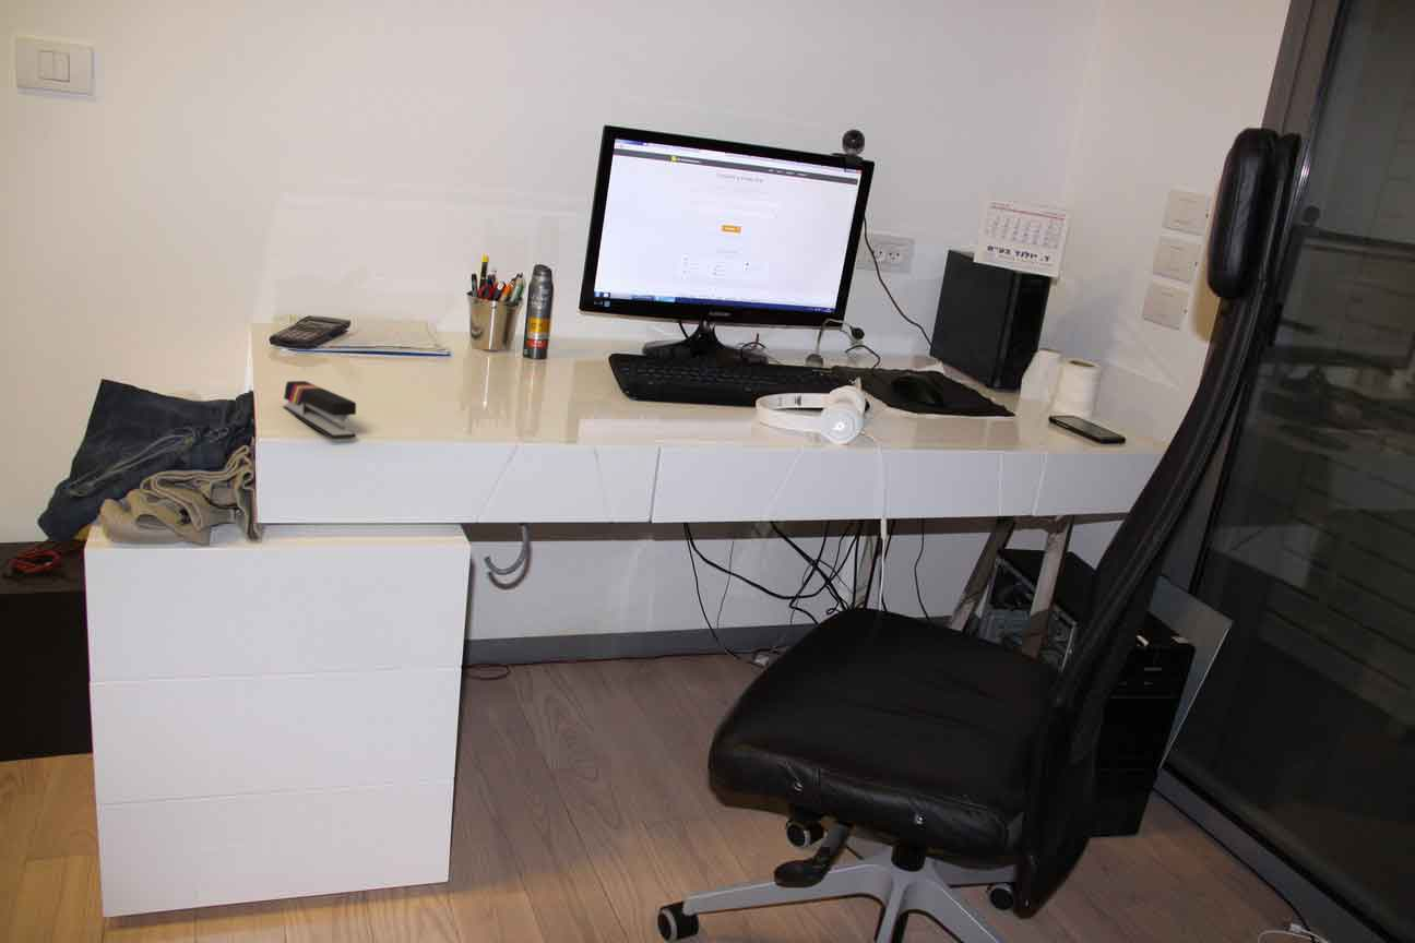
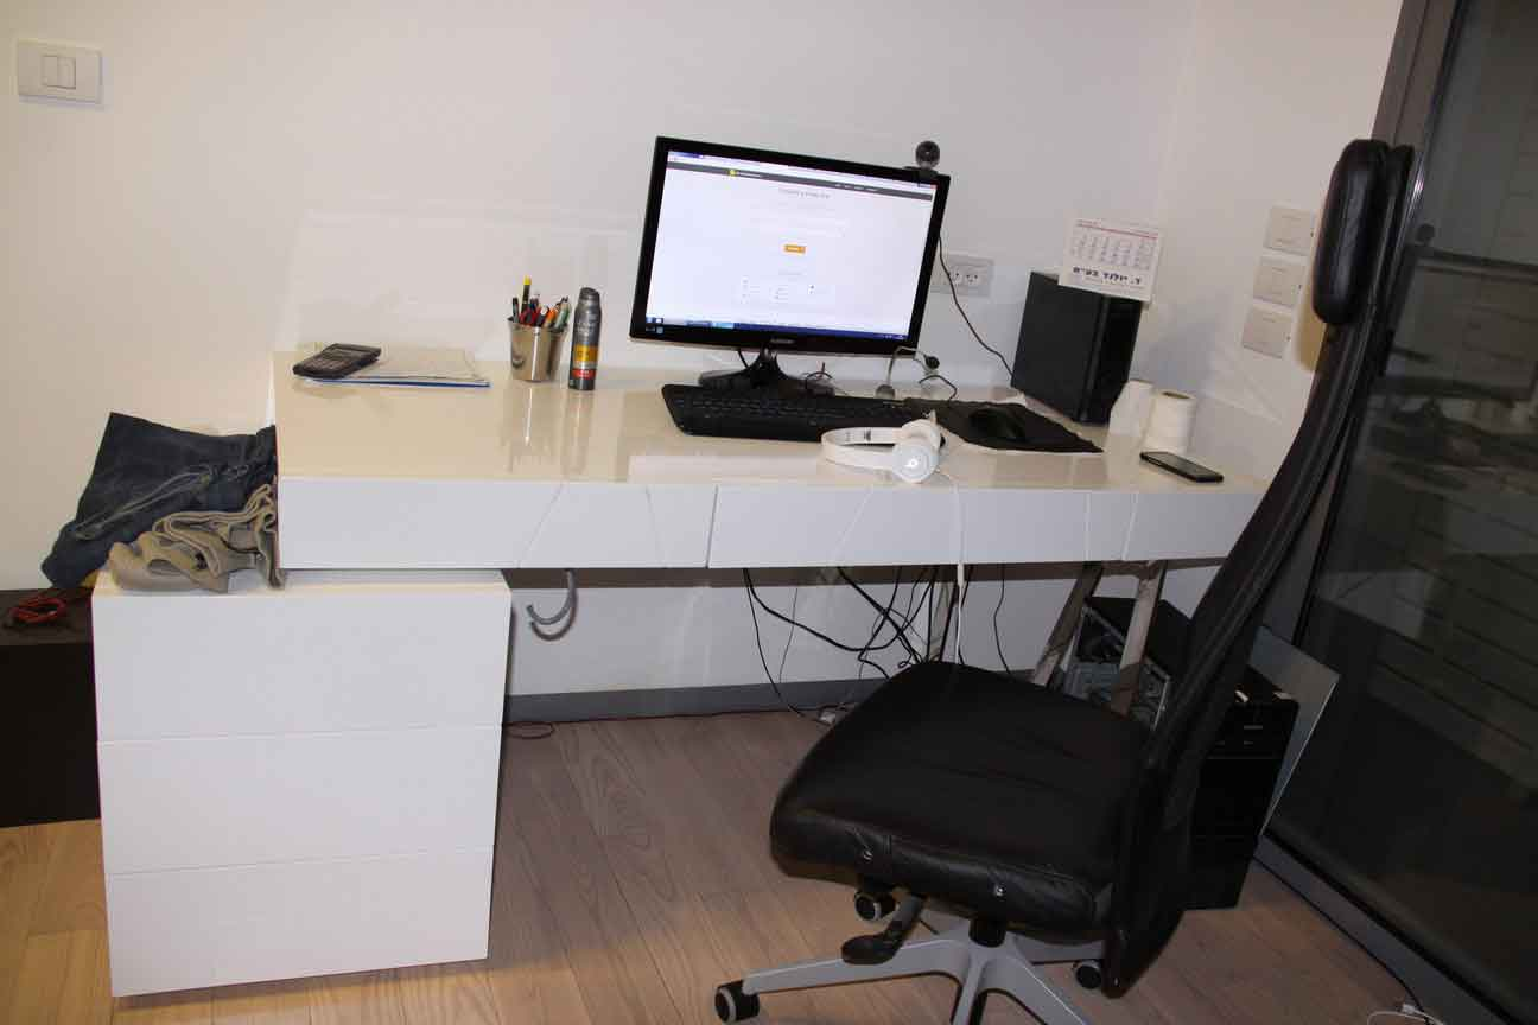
- stapler [282,380,357,440]
